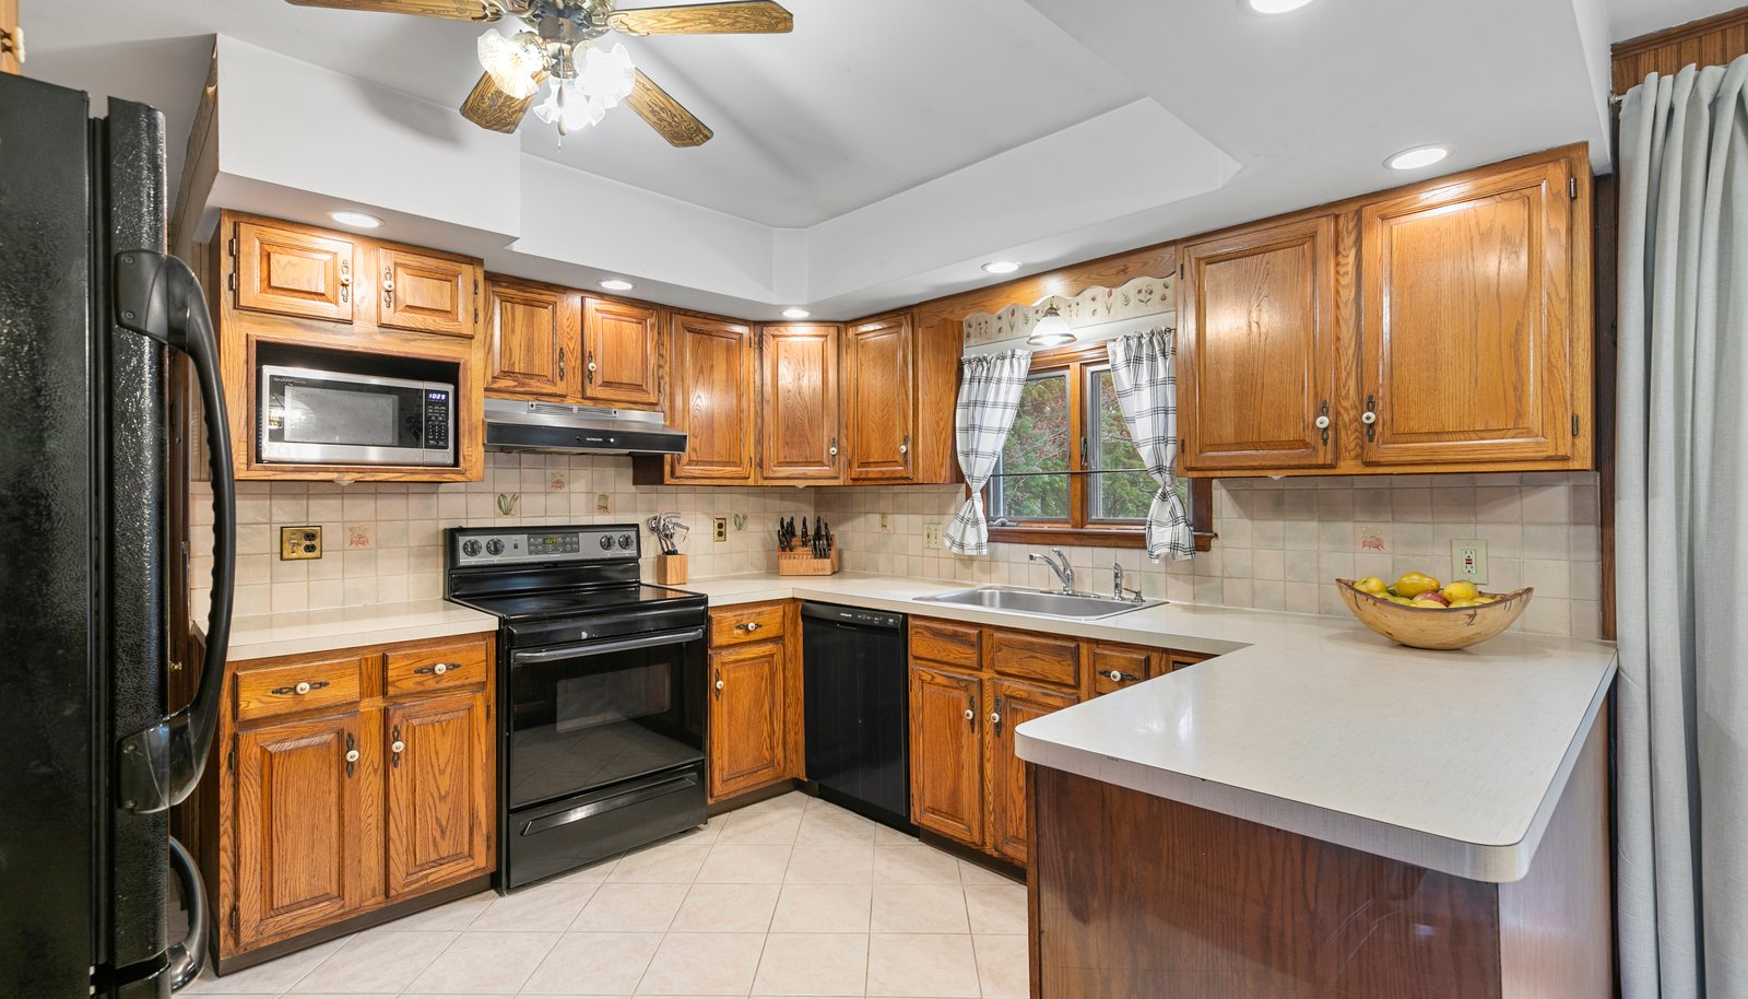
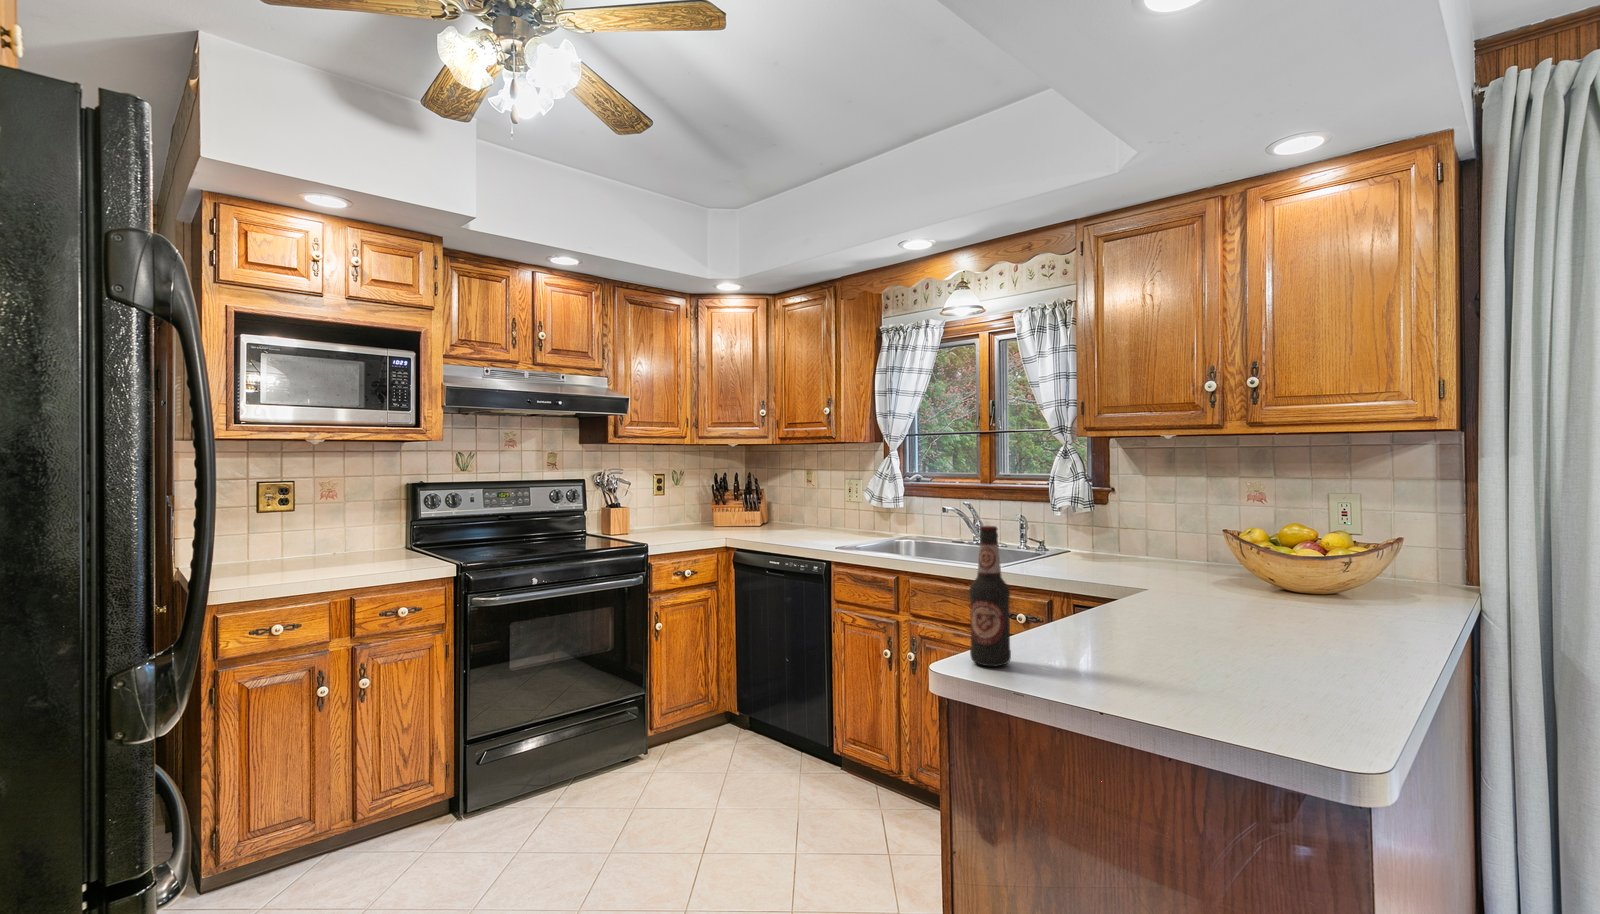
+ bottle [968,525,1012,668]
